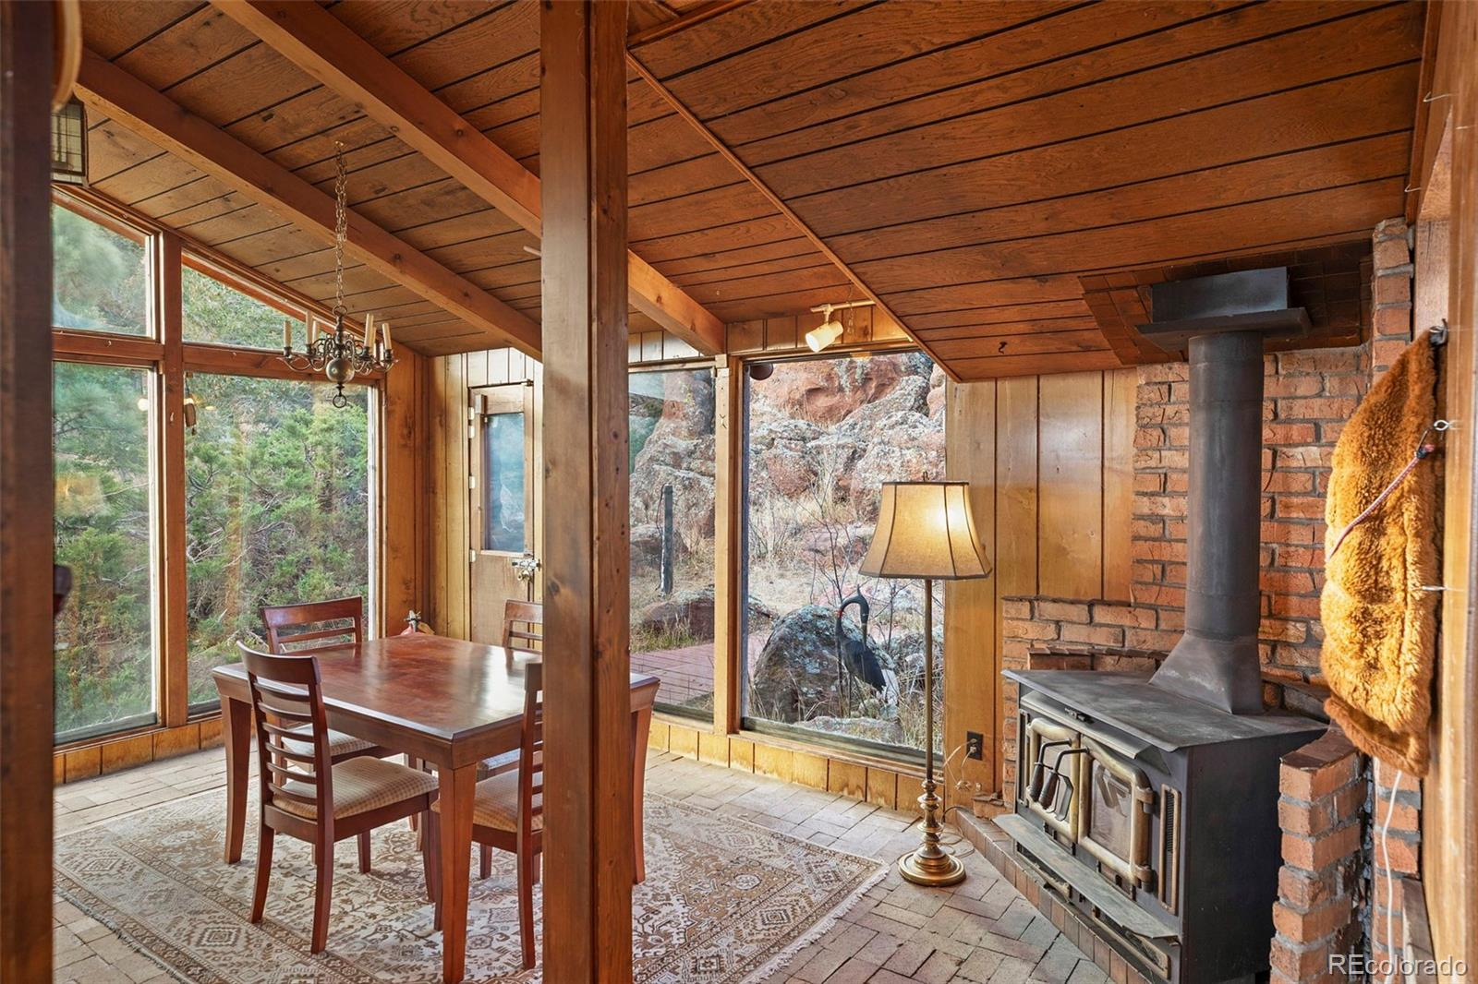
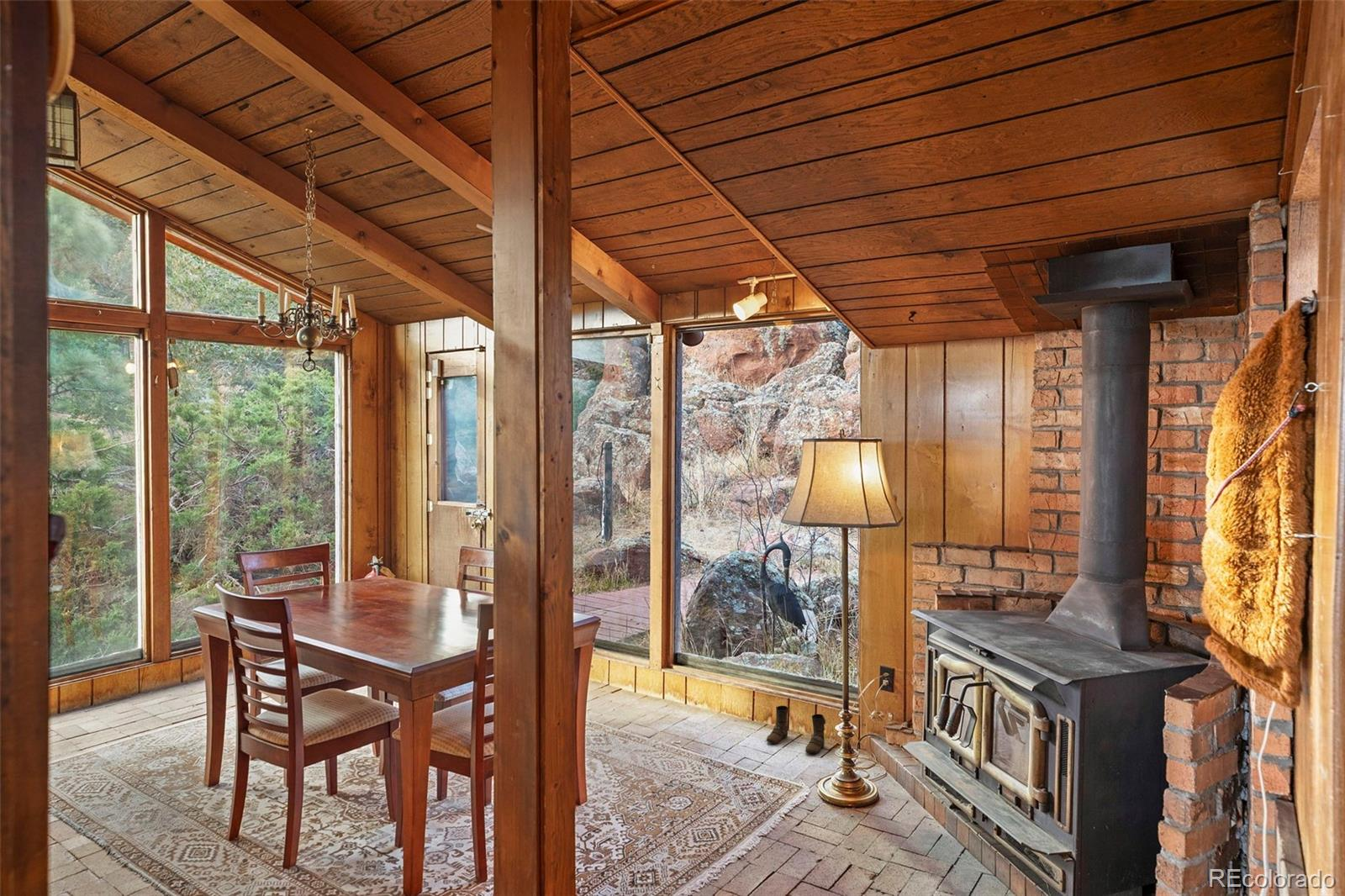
+ boots [766,705,826,755]
